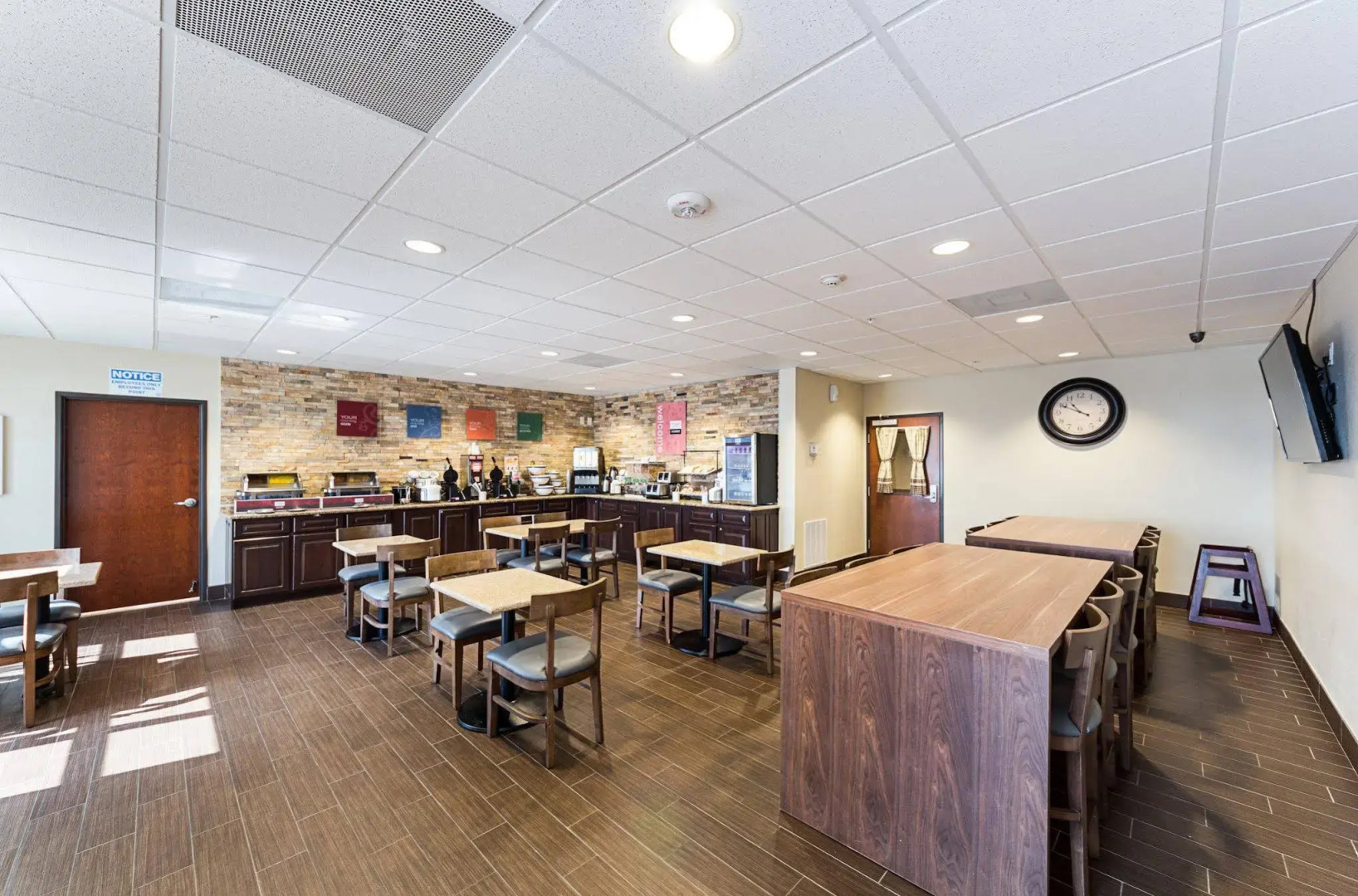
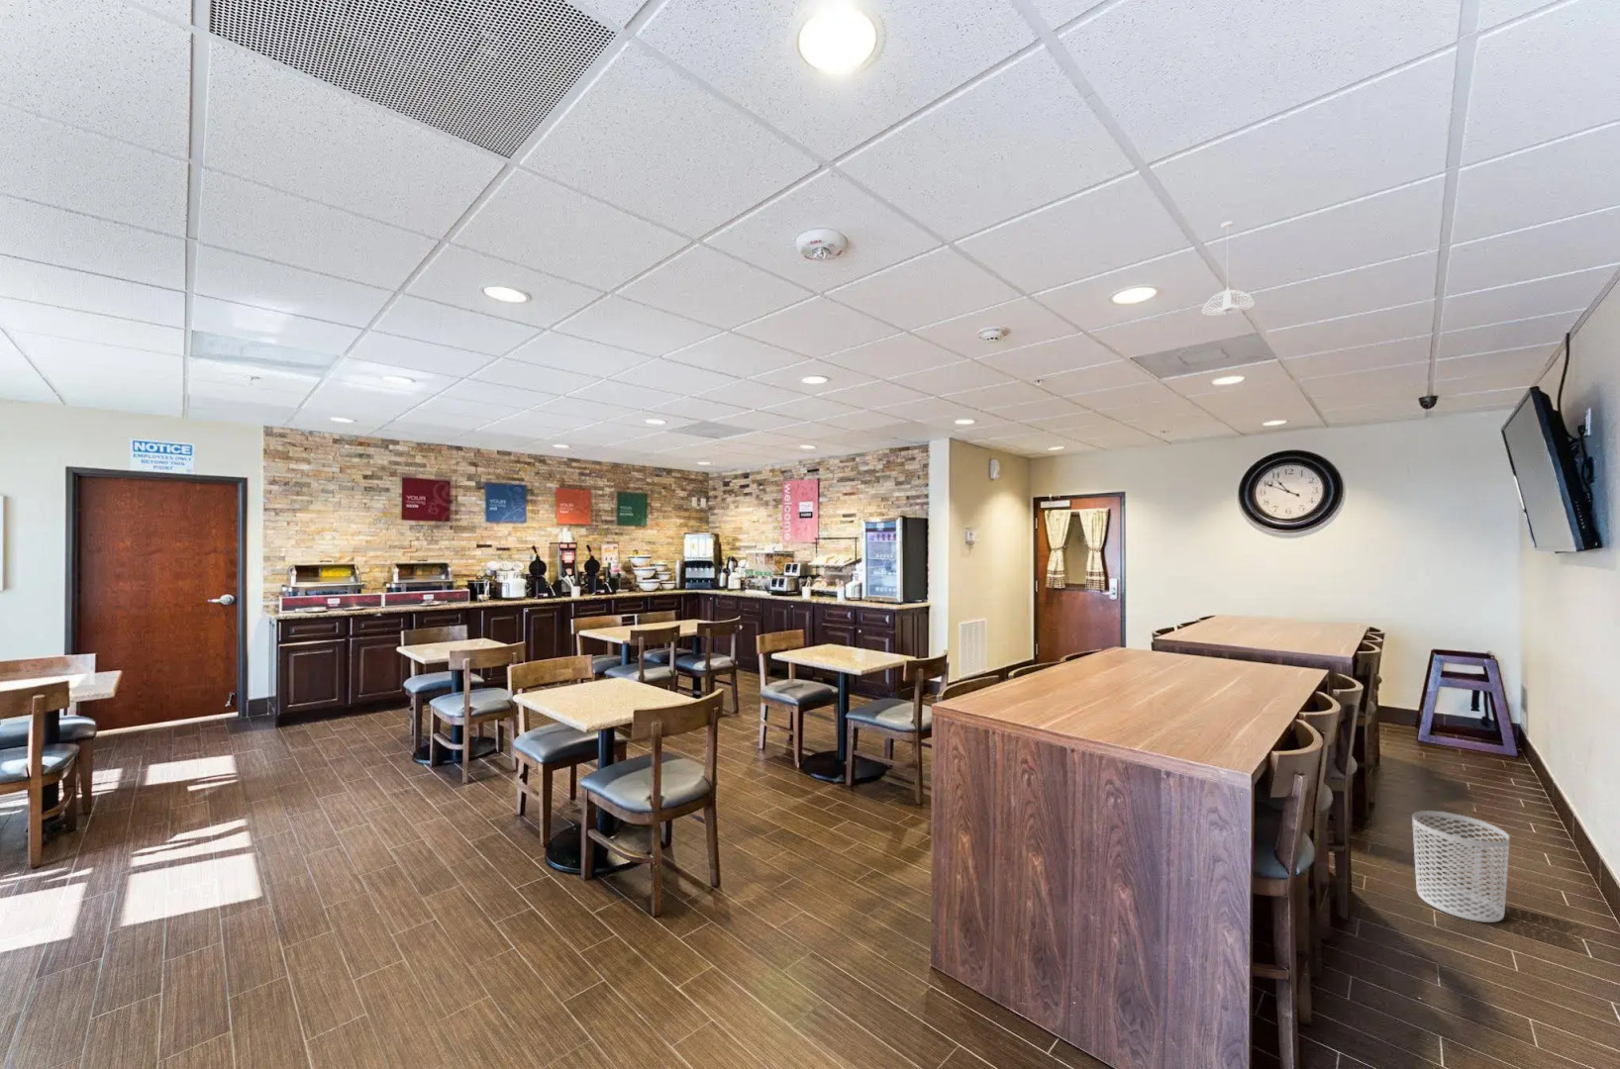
+ waste bin [1411,810,1510,923]
+ pendant light [1201,220,1255,316]
